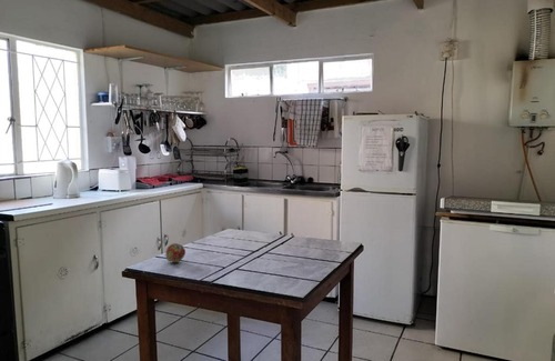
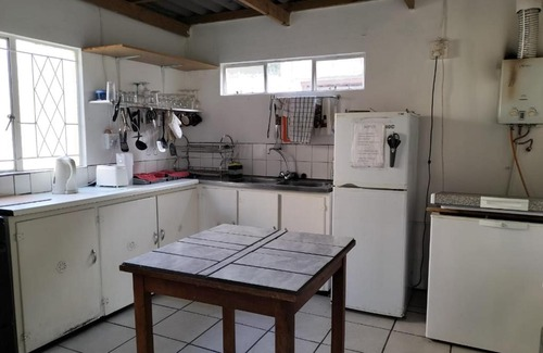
- fruit [164,242,186,263]
